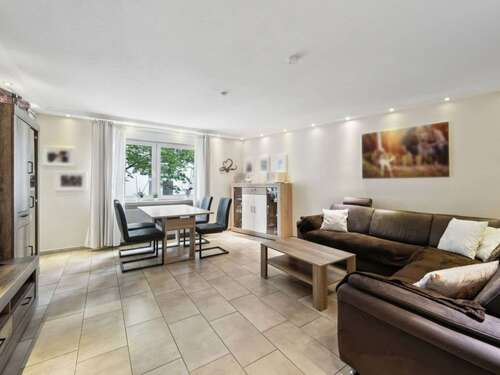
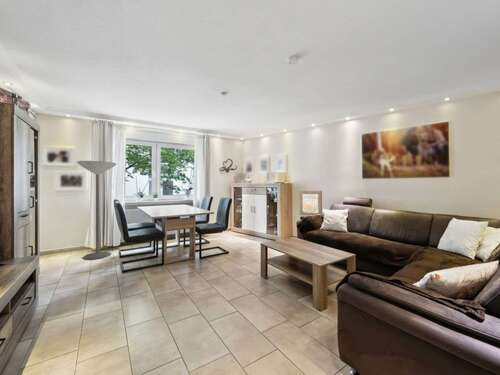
+ floor lamp [76,160,118,260]
+ wall art [299,190,323,217]
